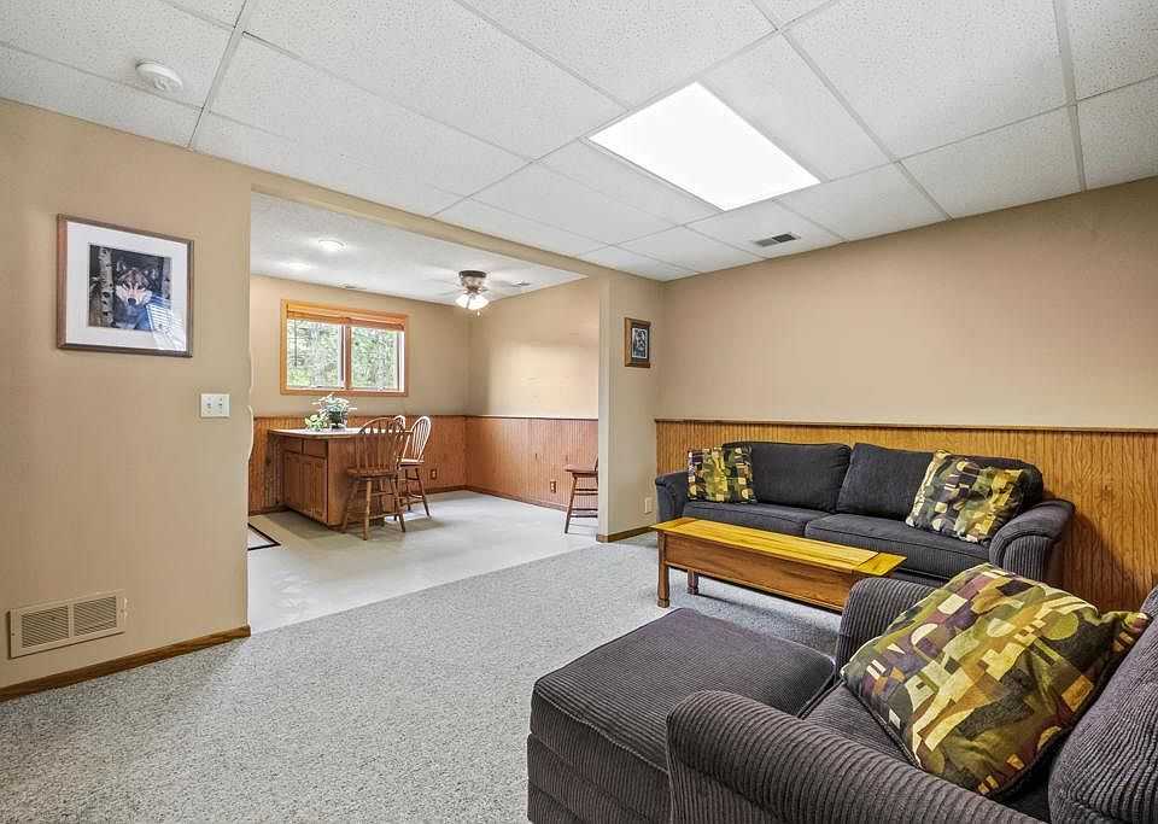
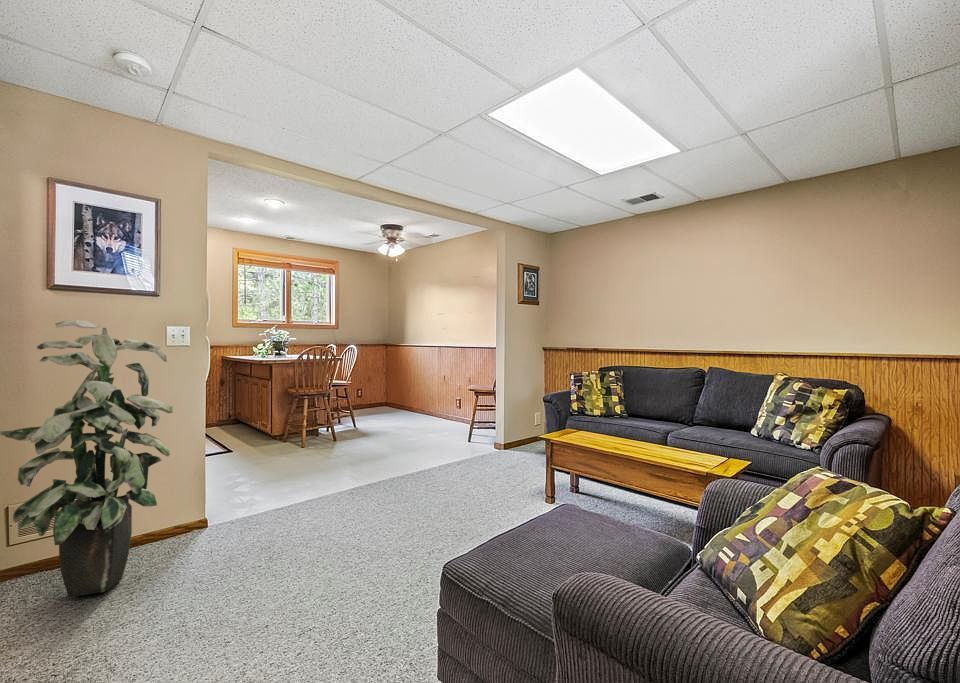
+ indoor plant [0,319,174,597]
